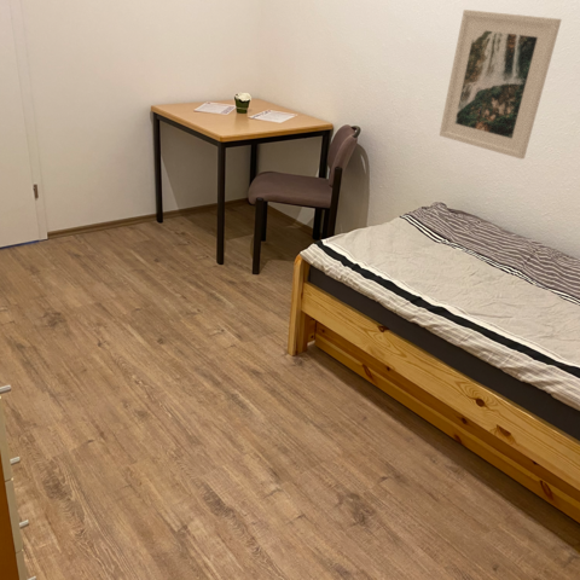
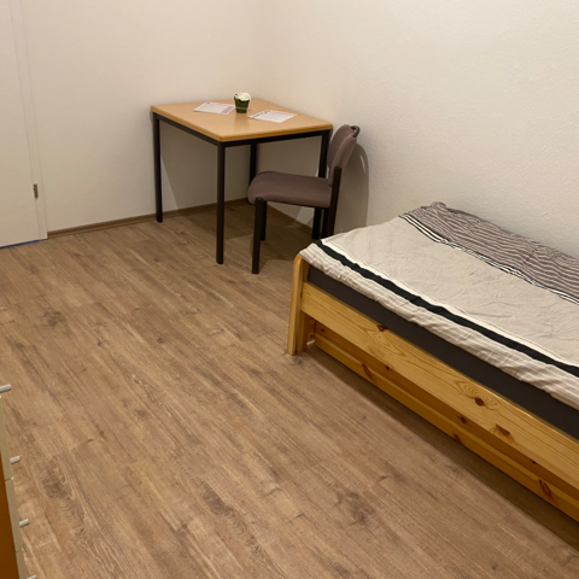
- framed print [439,8,563,161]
